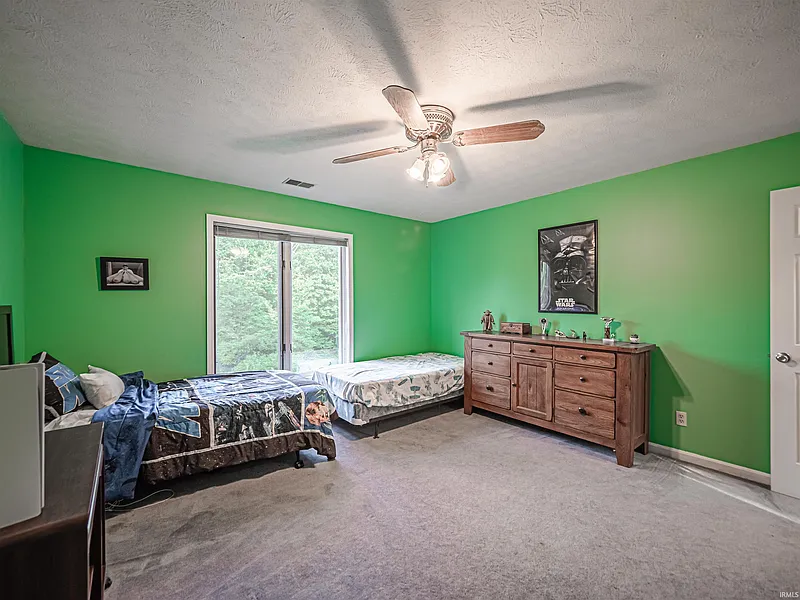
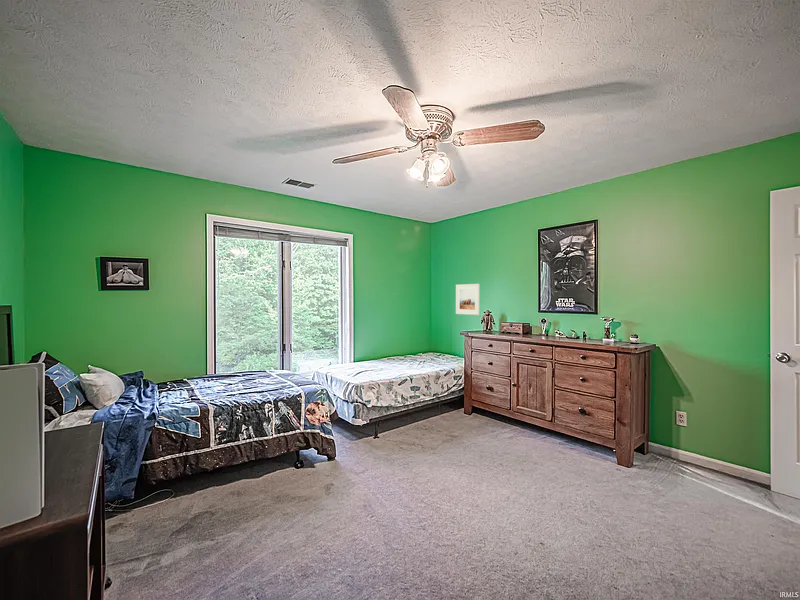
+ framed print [455,283,481,316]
